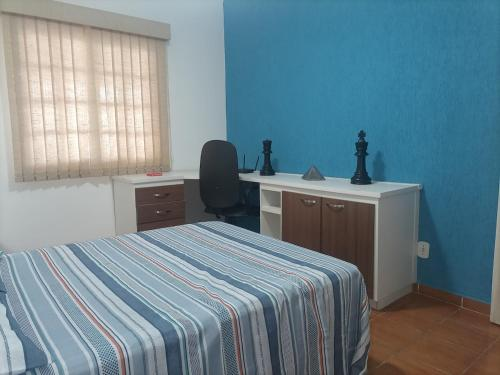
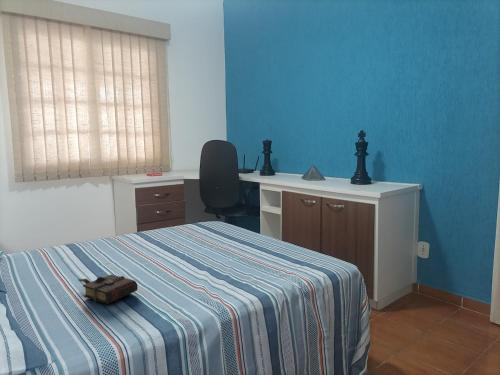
+ book [77,274,139,305]
